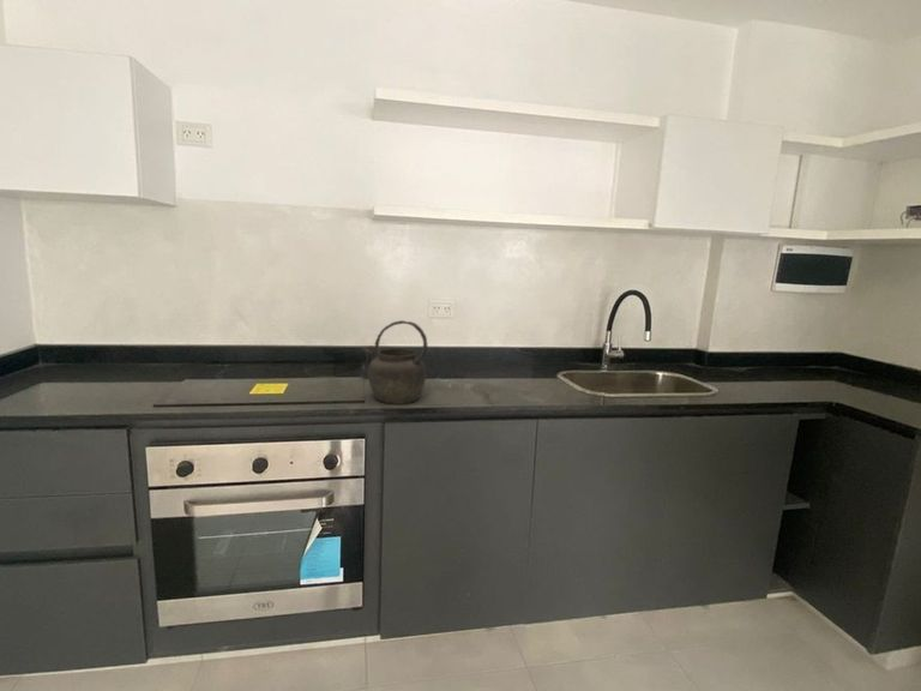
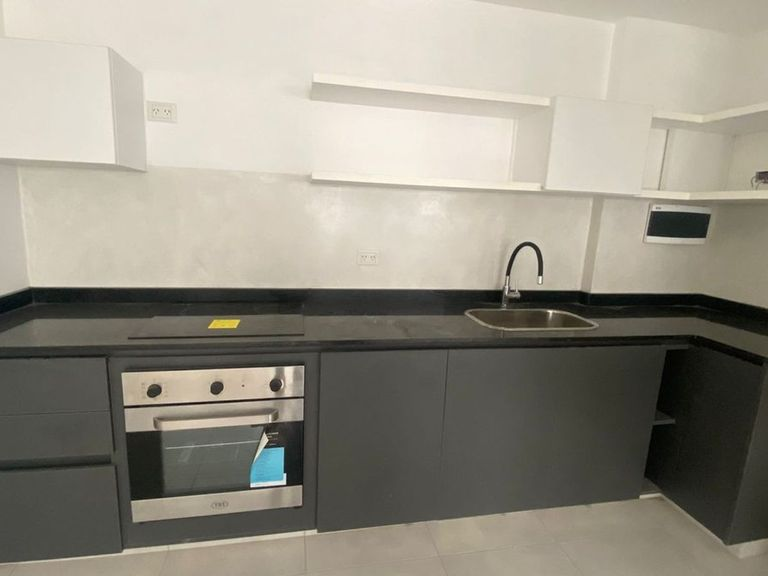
- kettle [360,319,428,405]
